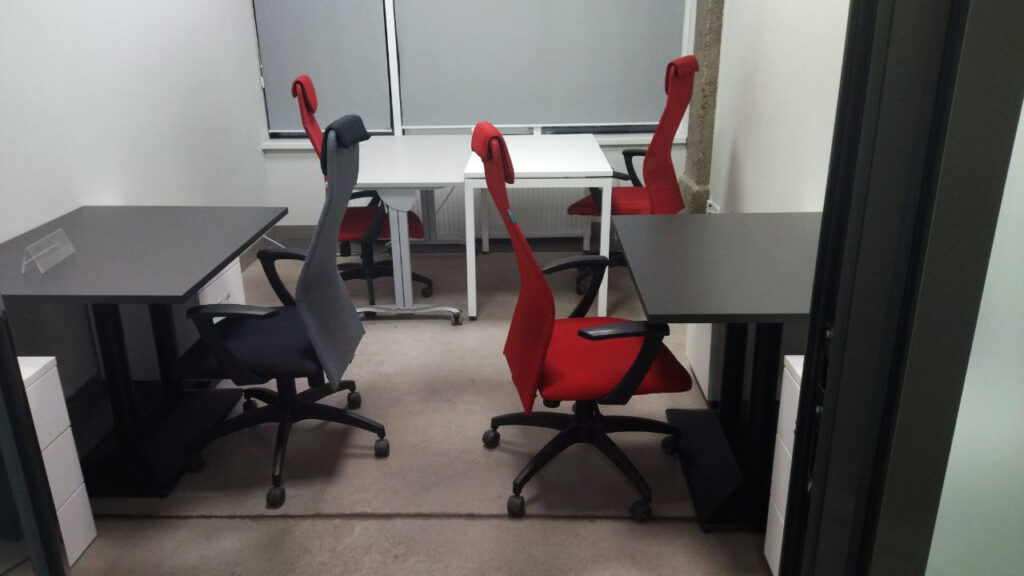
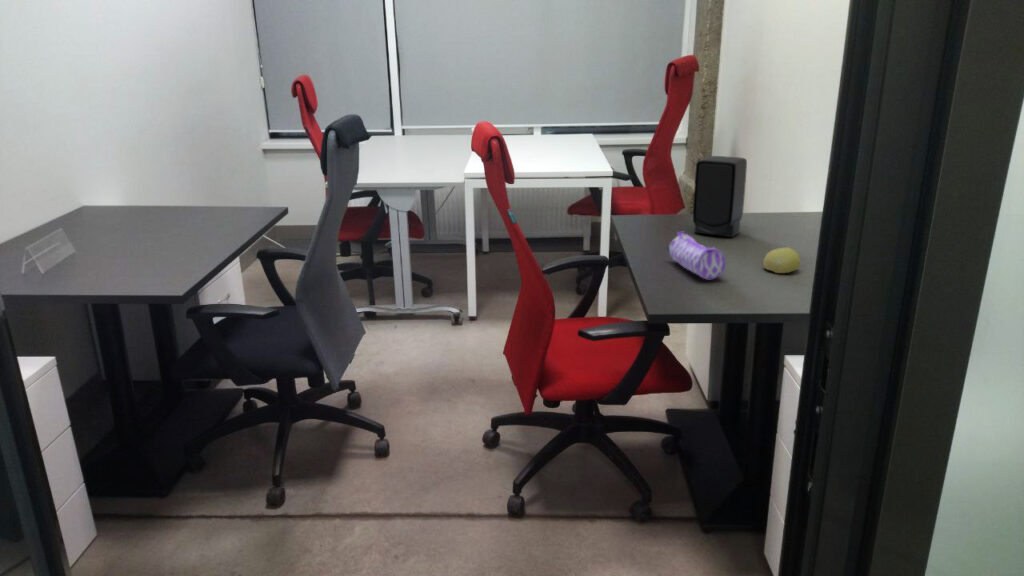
+ speaker [692,155,748,238]
+ pencil case [665,231,727,280]
+ fruit [763,246,801,274]
